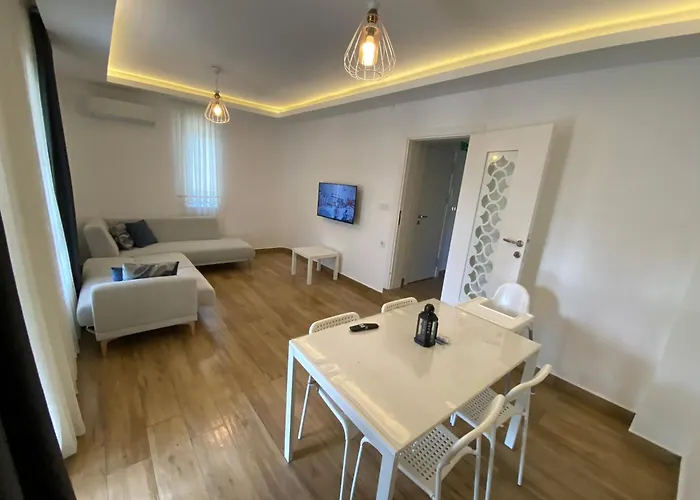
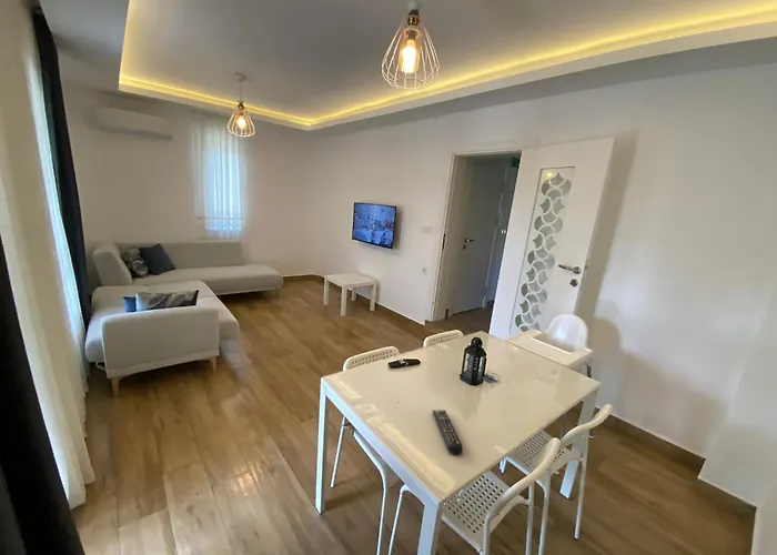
+ remote control [432,410,464,455]
